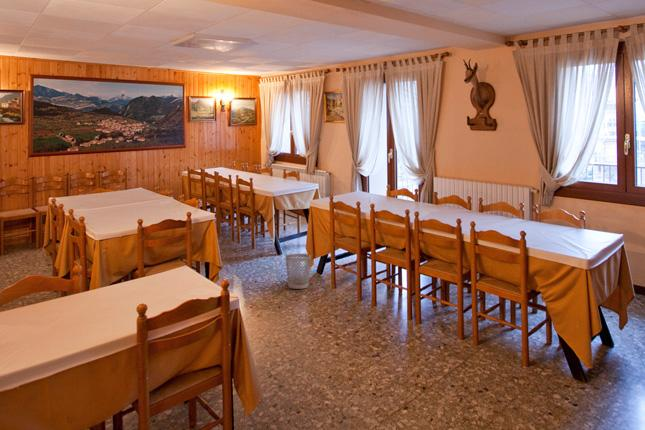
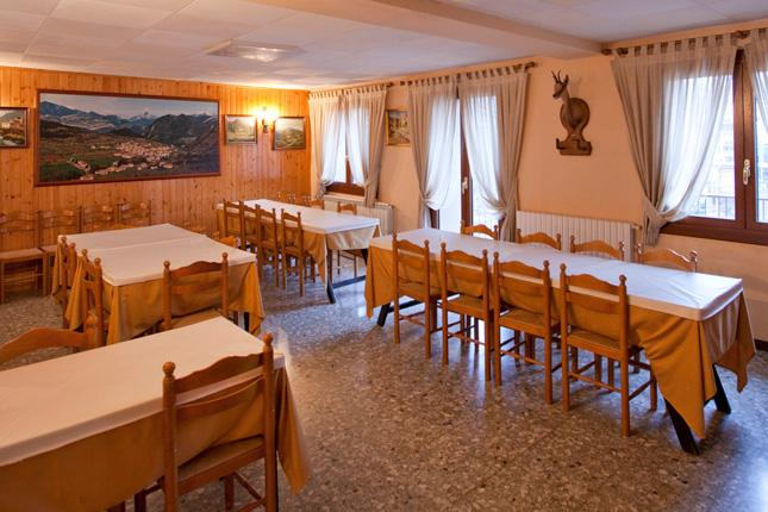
- wastebasket [285,253,312,290]
